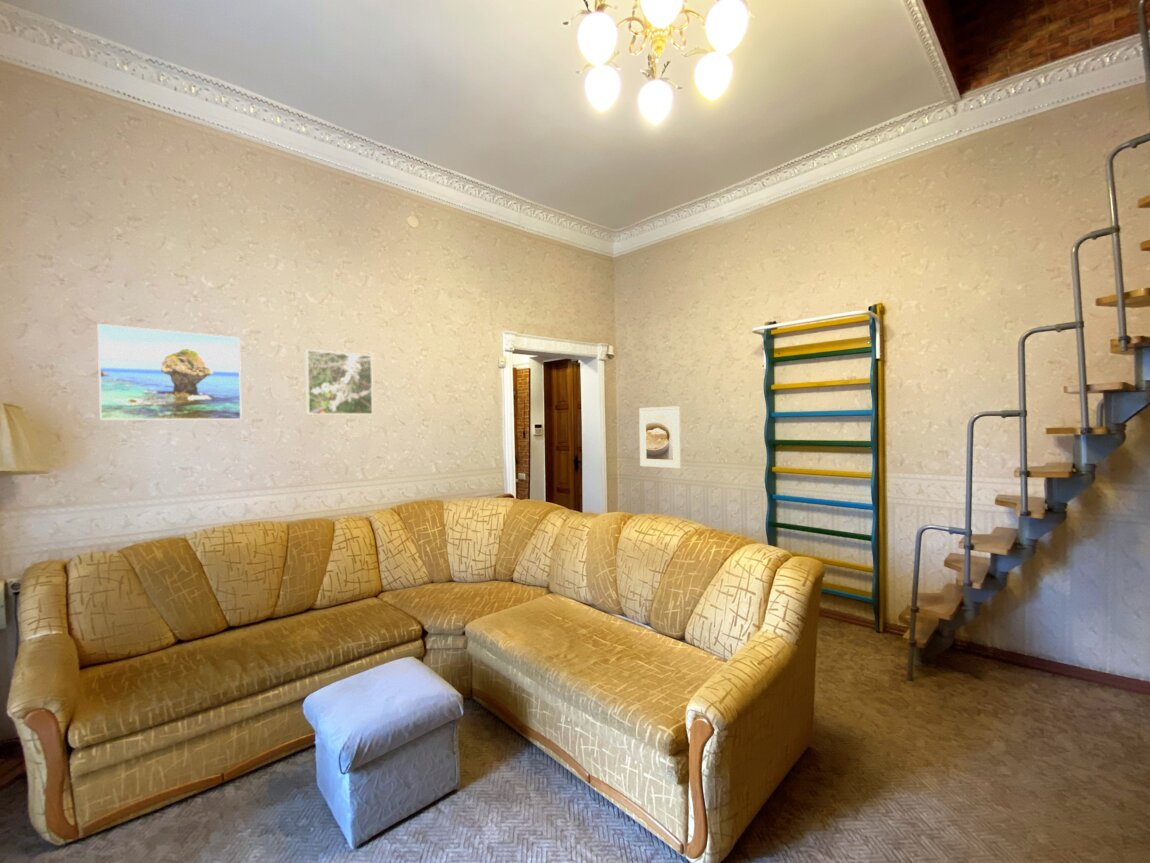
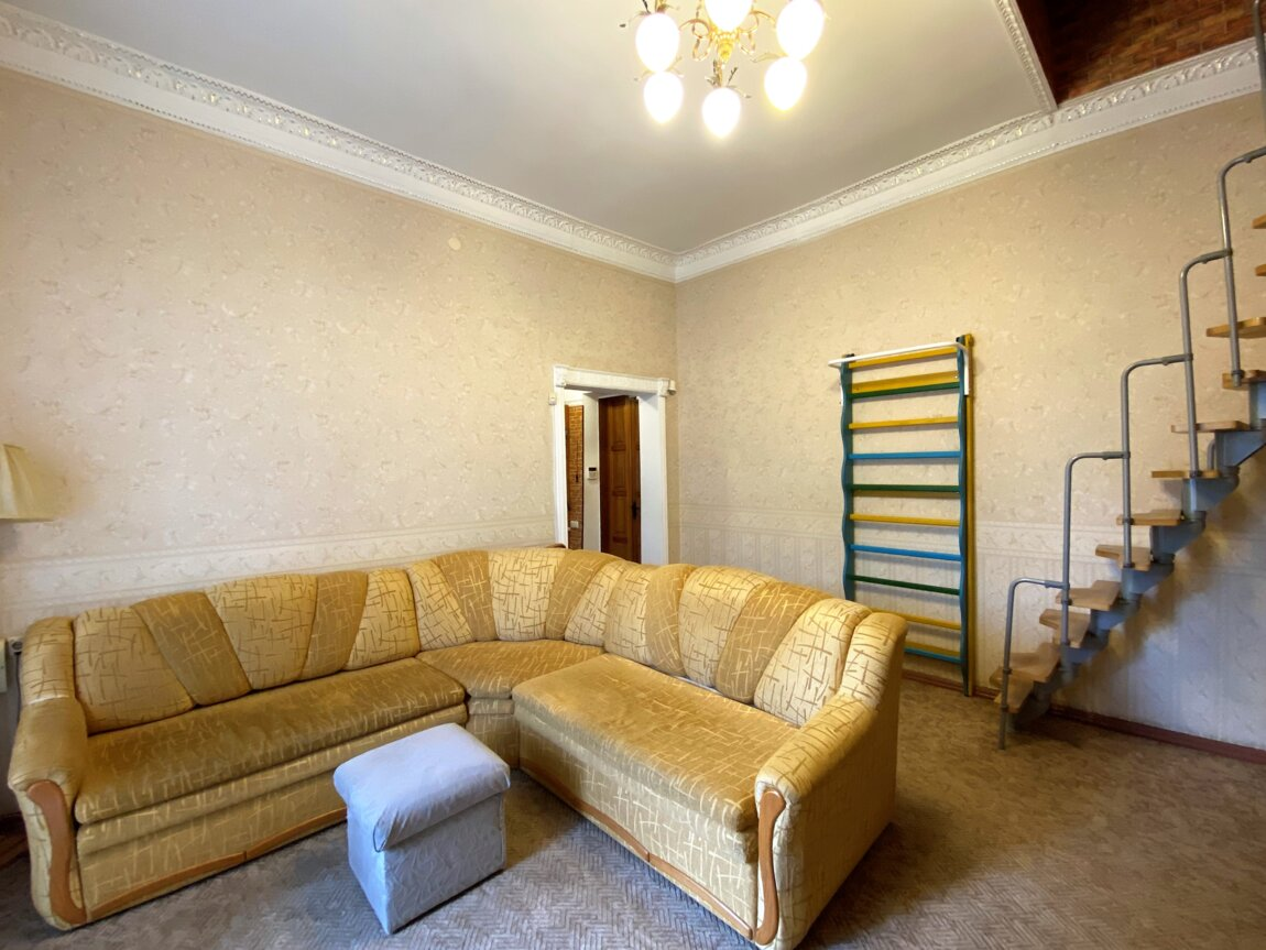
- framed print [304,349,374,416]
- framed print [97,323,243,421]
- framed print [638,405,682,469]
